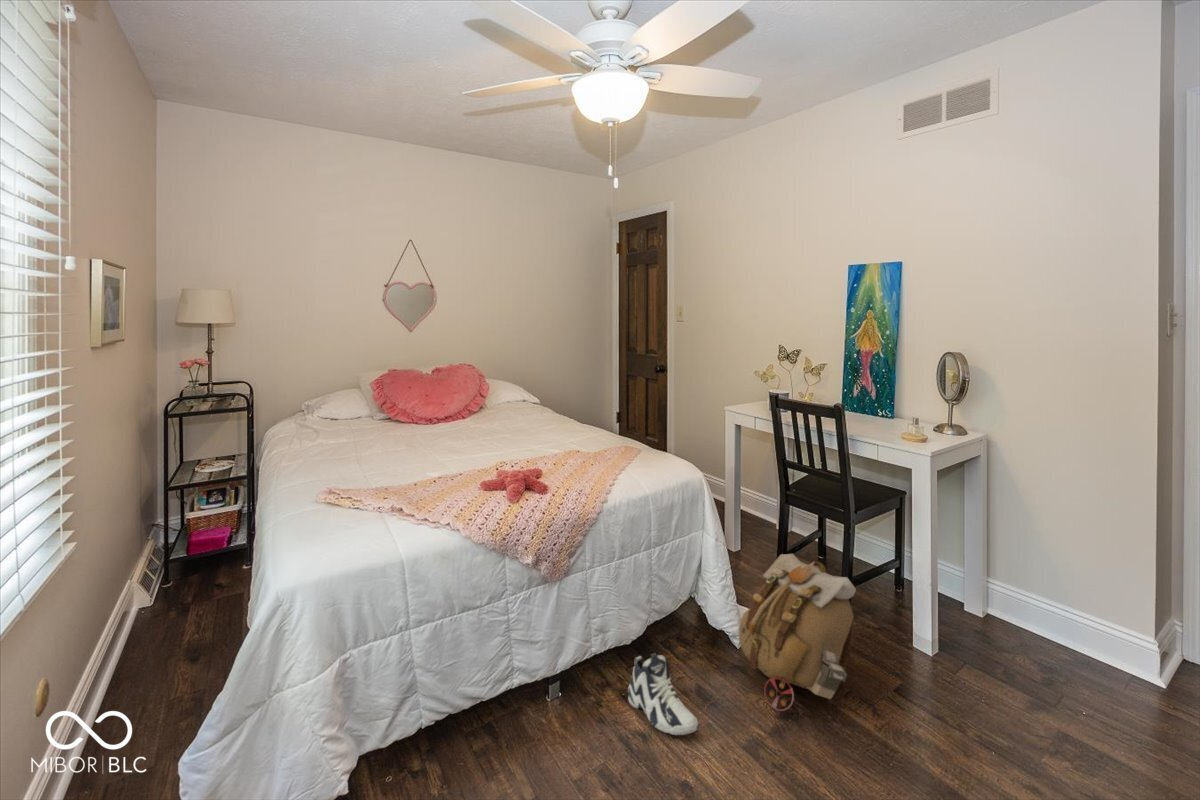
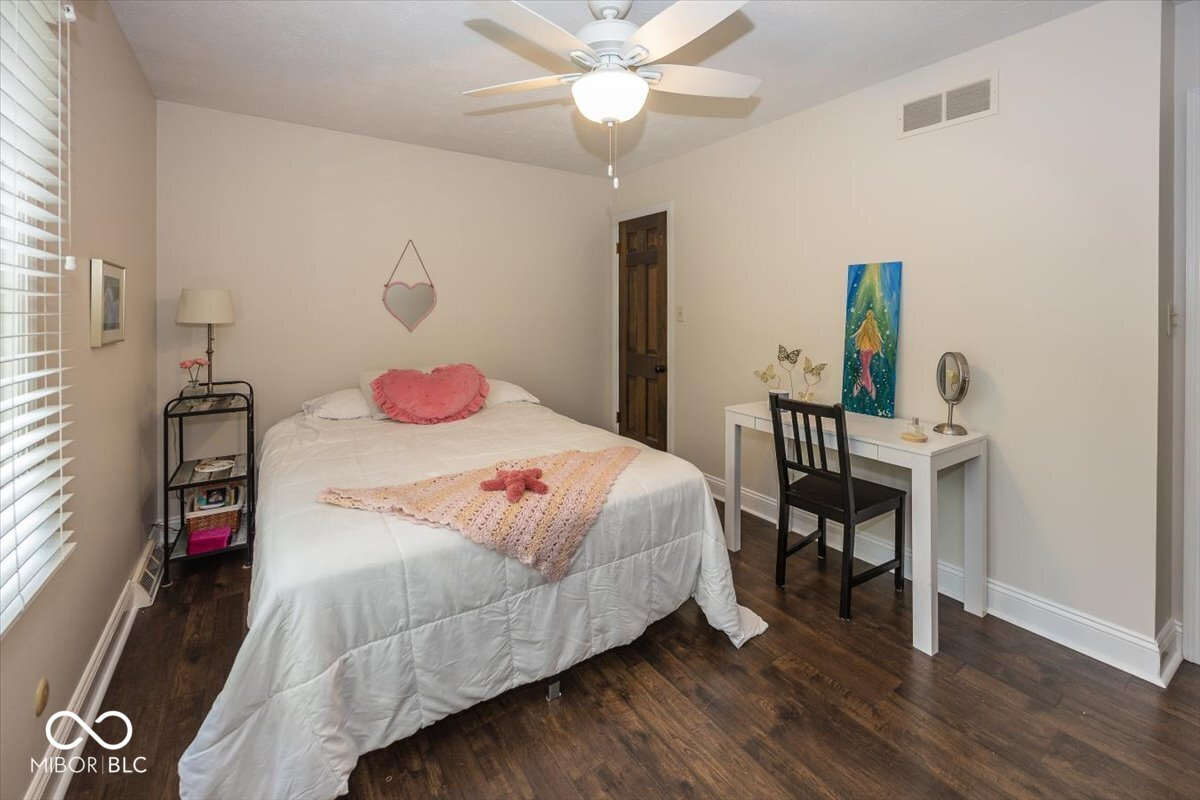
- backpack [737,553,857,712]
- sneaker [627,652,699,736]
